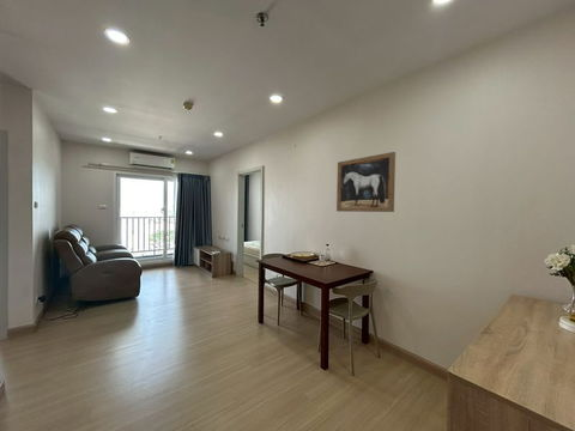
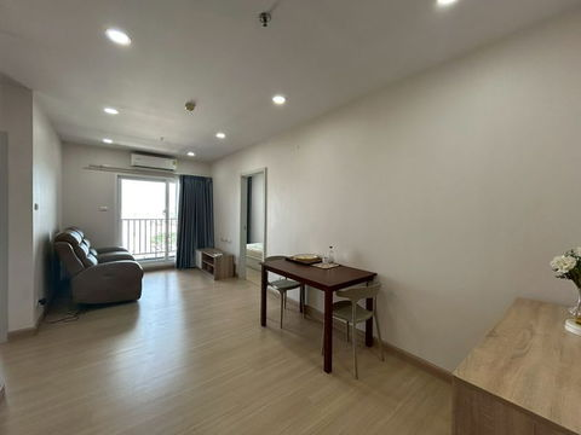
- wall art [335,151,397,213]
